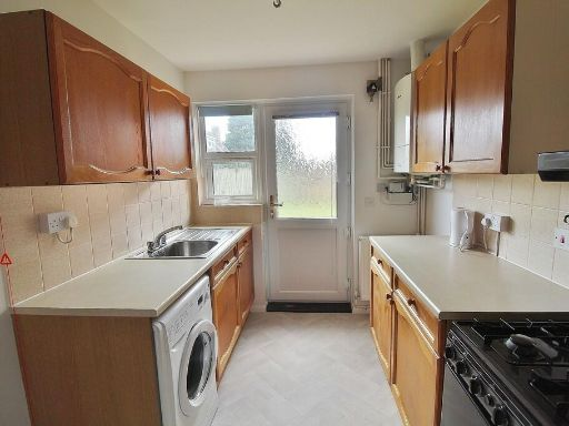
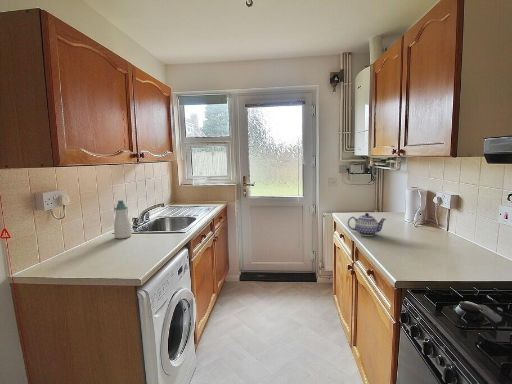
+ soap bottle [113,200,133,240]
+ teapot [347,212,388,237]
